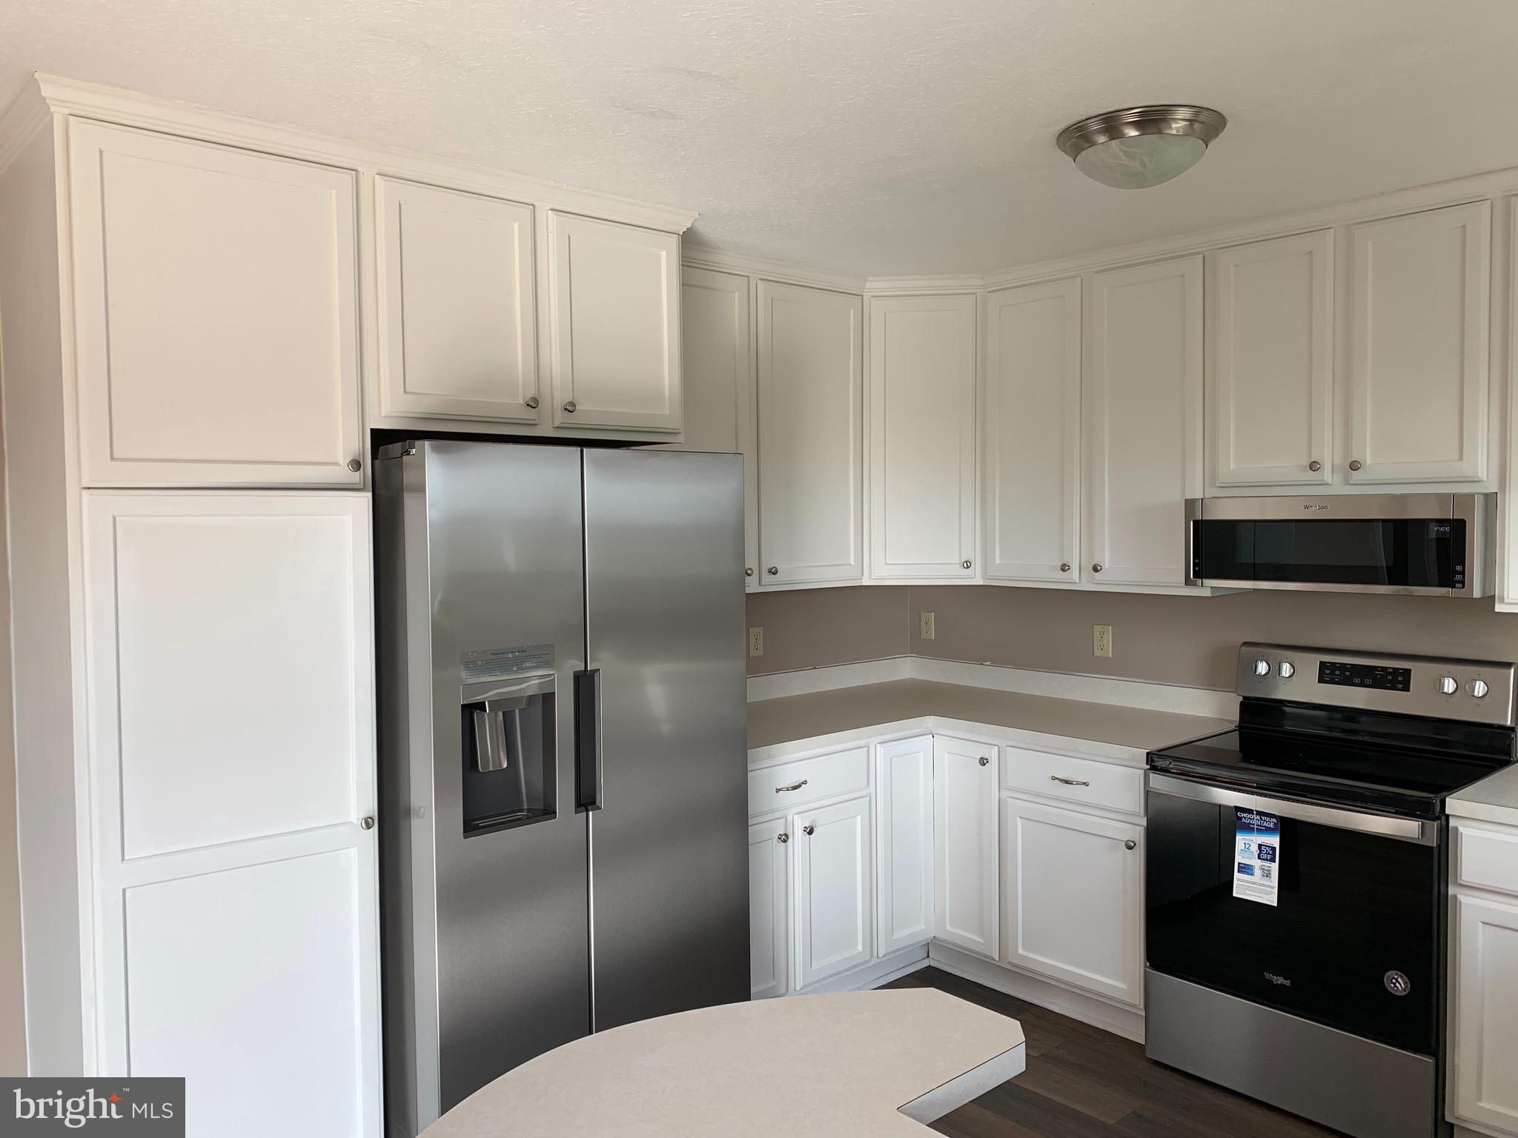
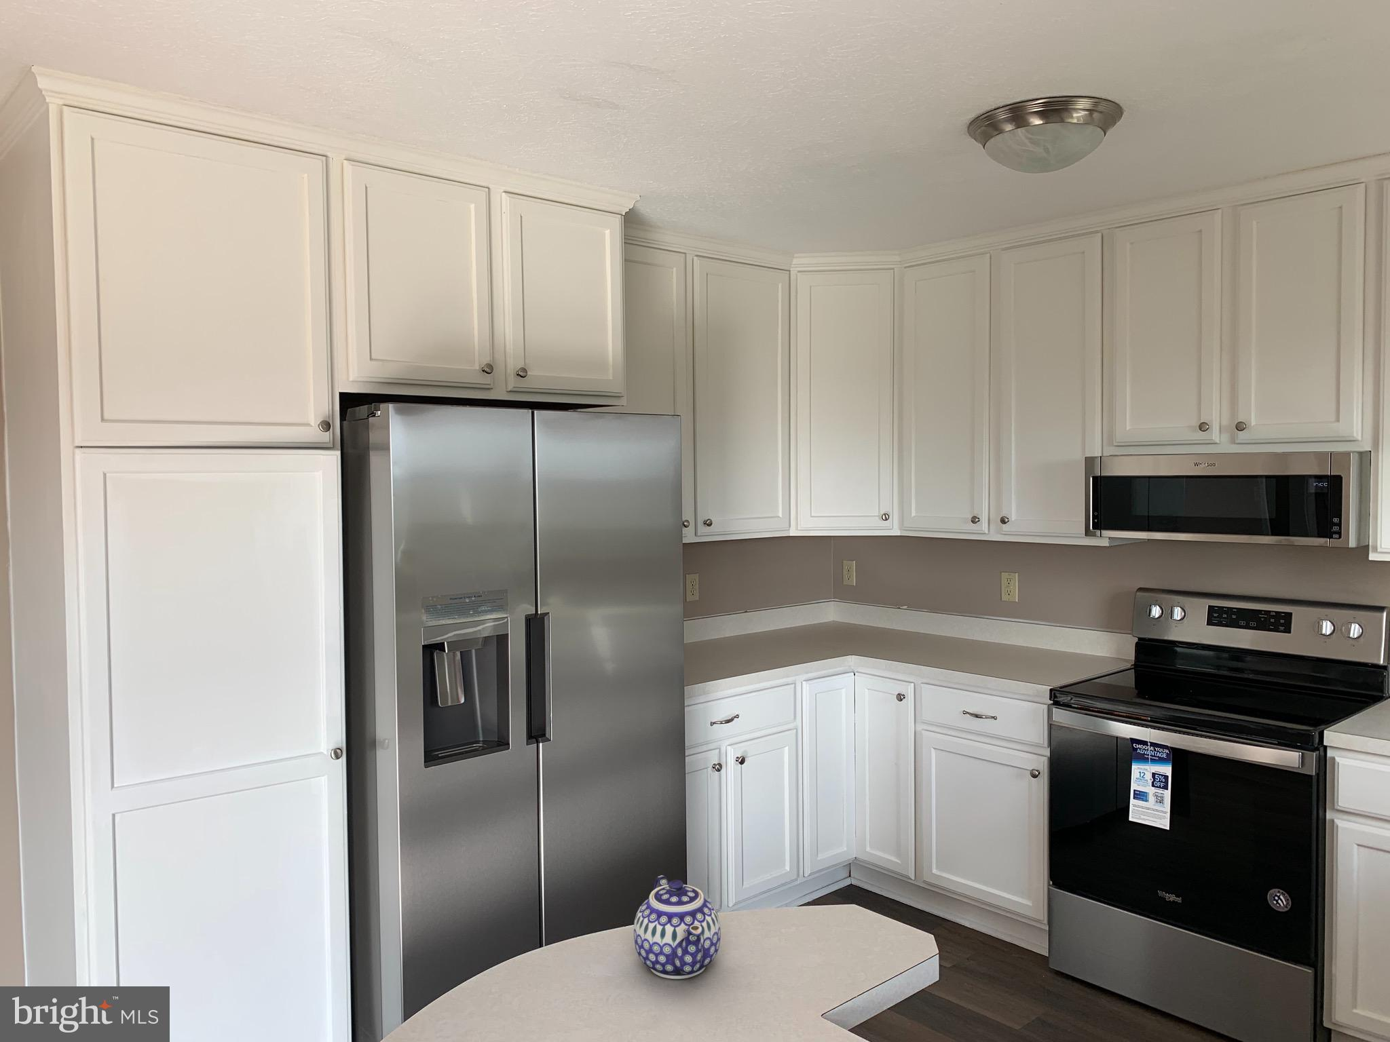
+ teapot [634,876,721,980]
